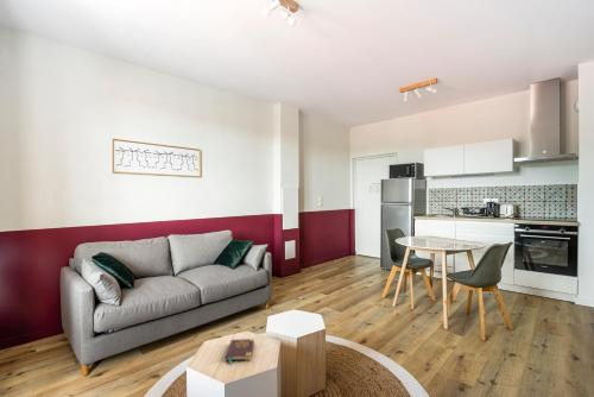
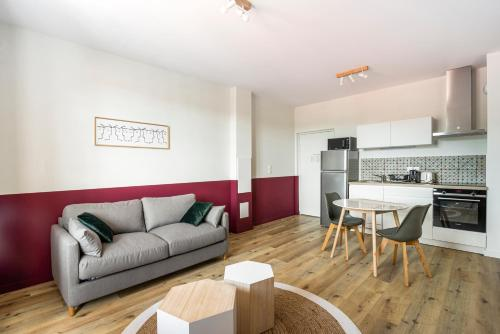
- book [225,338,255,364]
